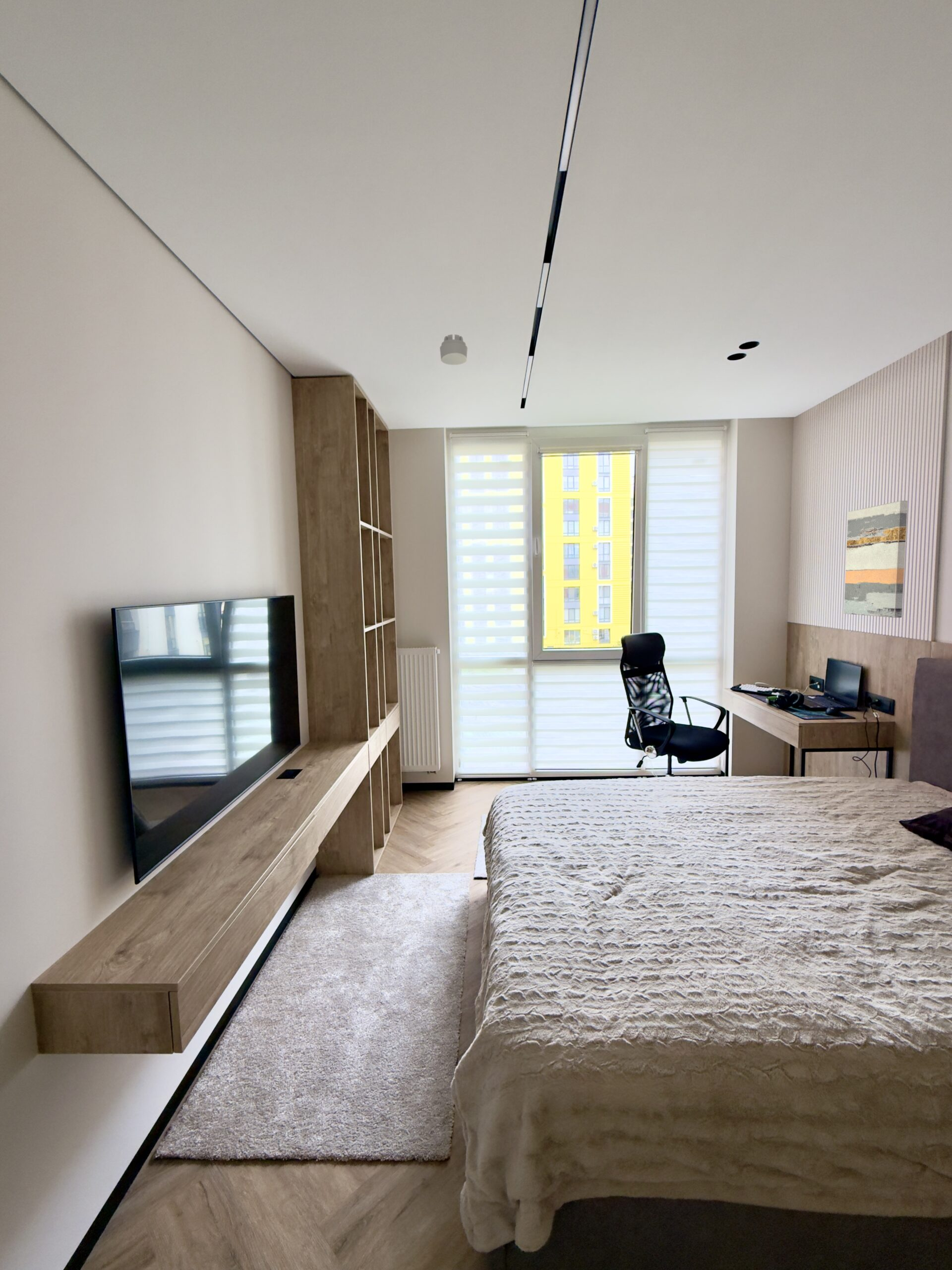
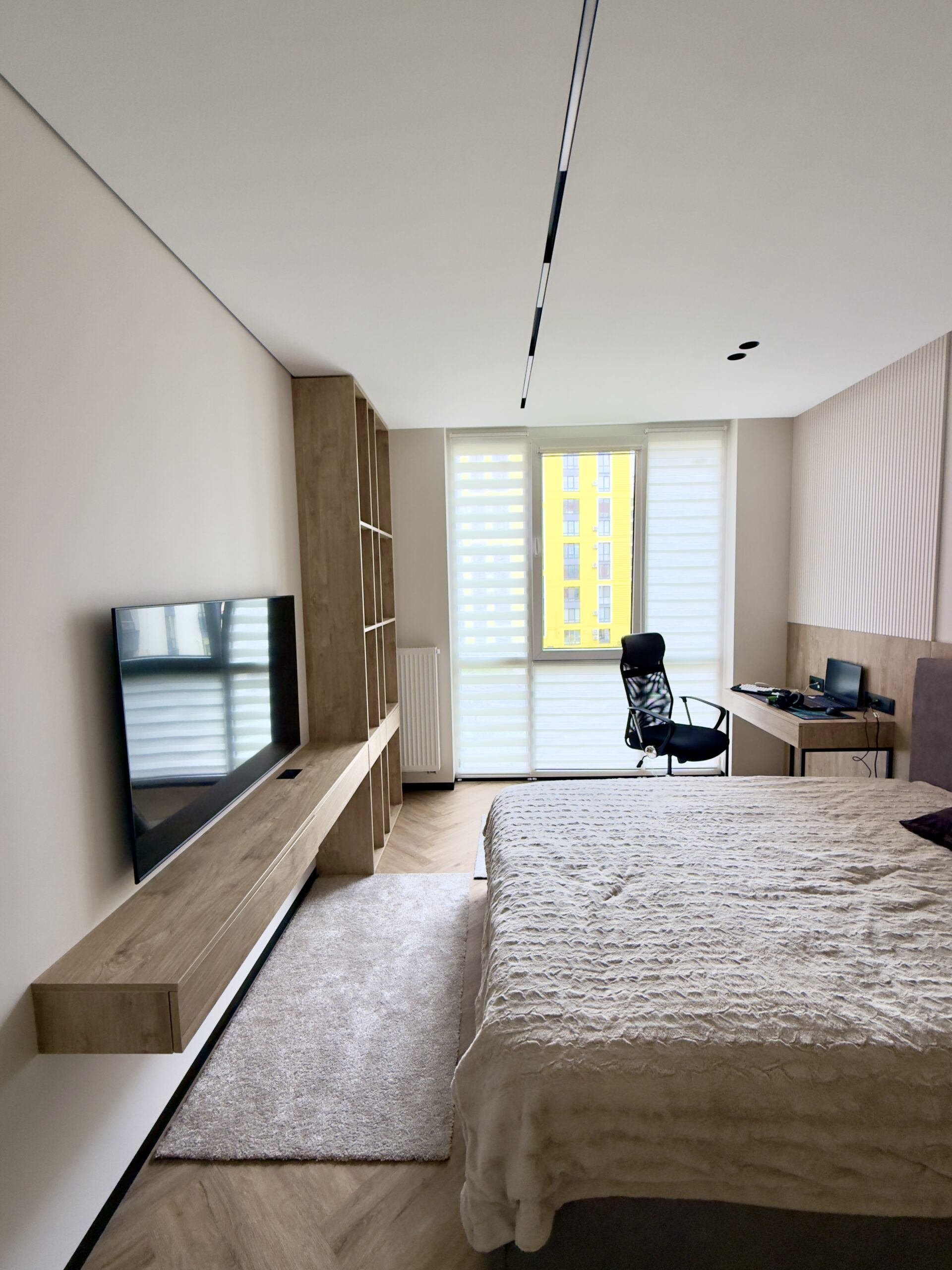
- smoke detector [439,334,468,366]
- wall art [843,500,908,618]
